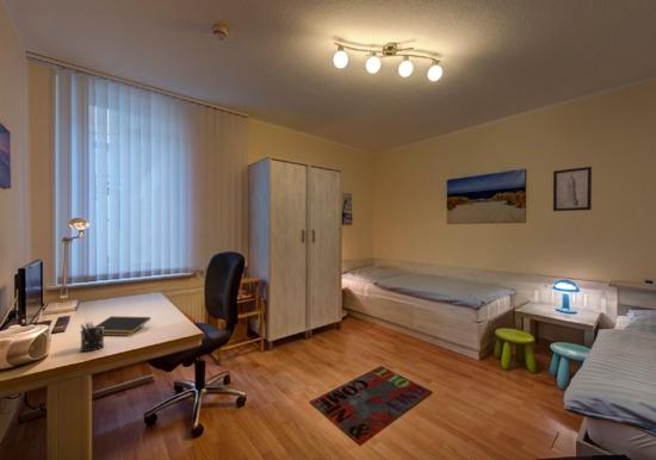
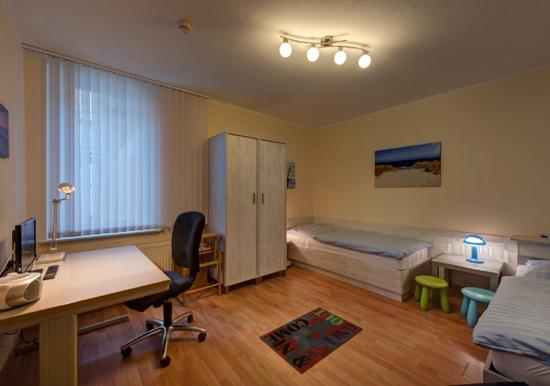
- wall art [552,166,593,212]
- pen holder [79,319,105,353]
- notepad [87,315,151,337]
